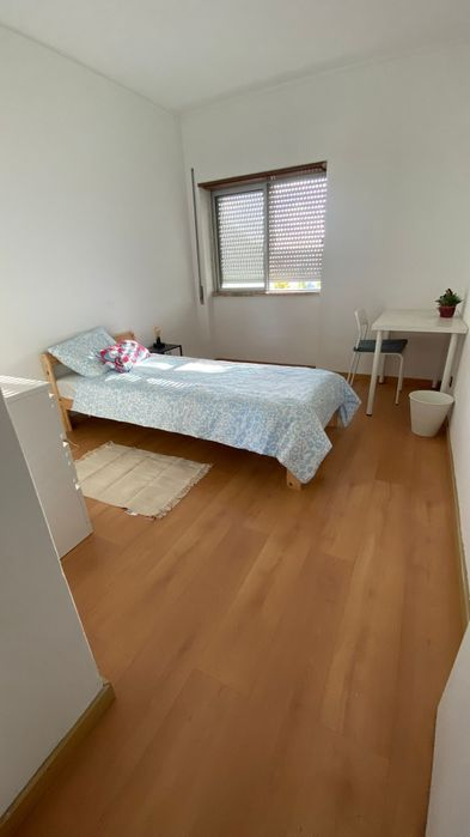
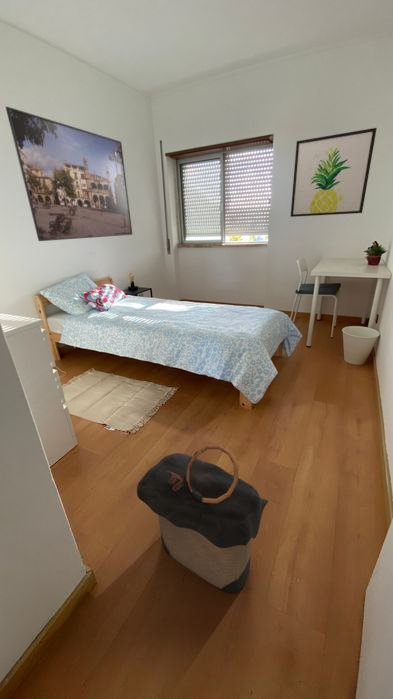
+ laundry hamper [136,444,269,594]
+ wall art [290,127,378,218]
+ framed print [5,106,134,242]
